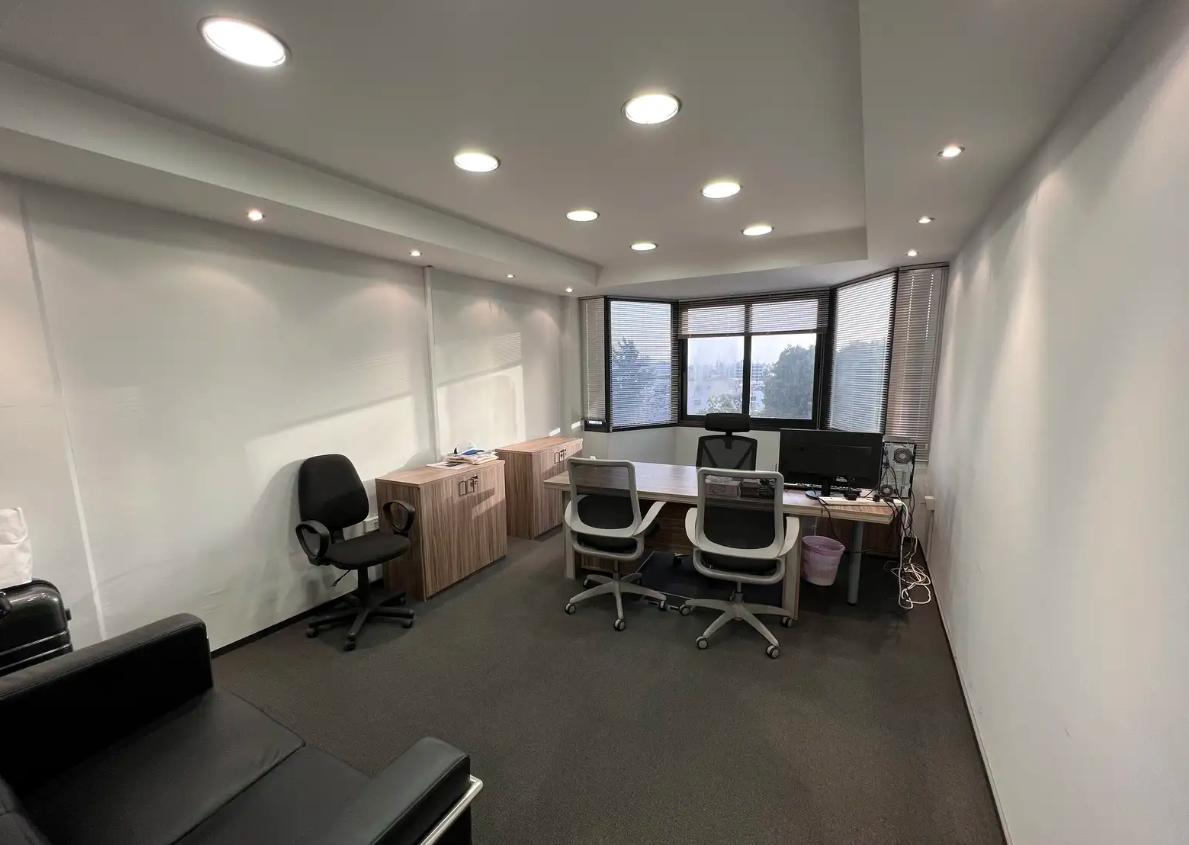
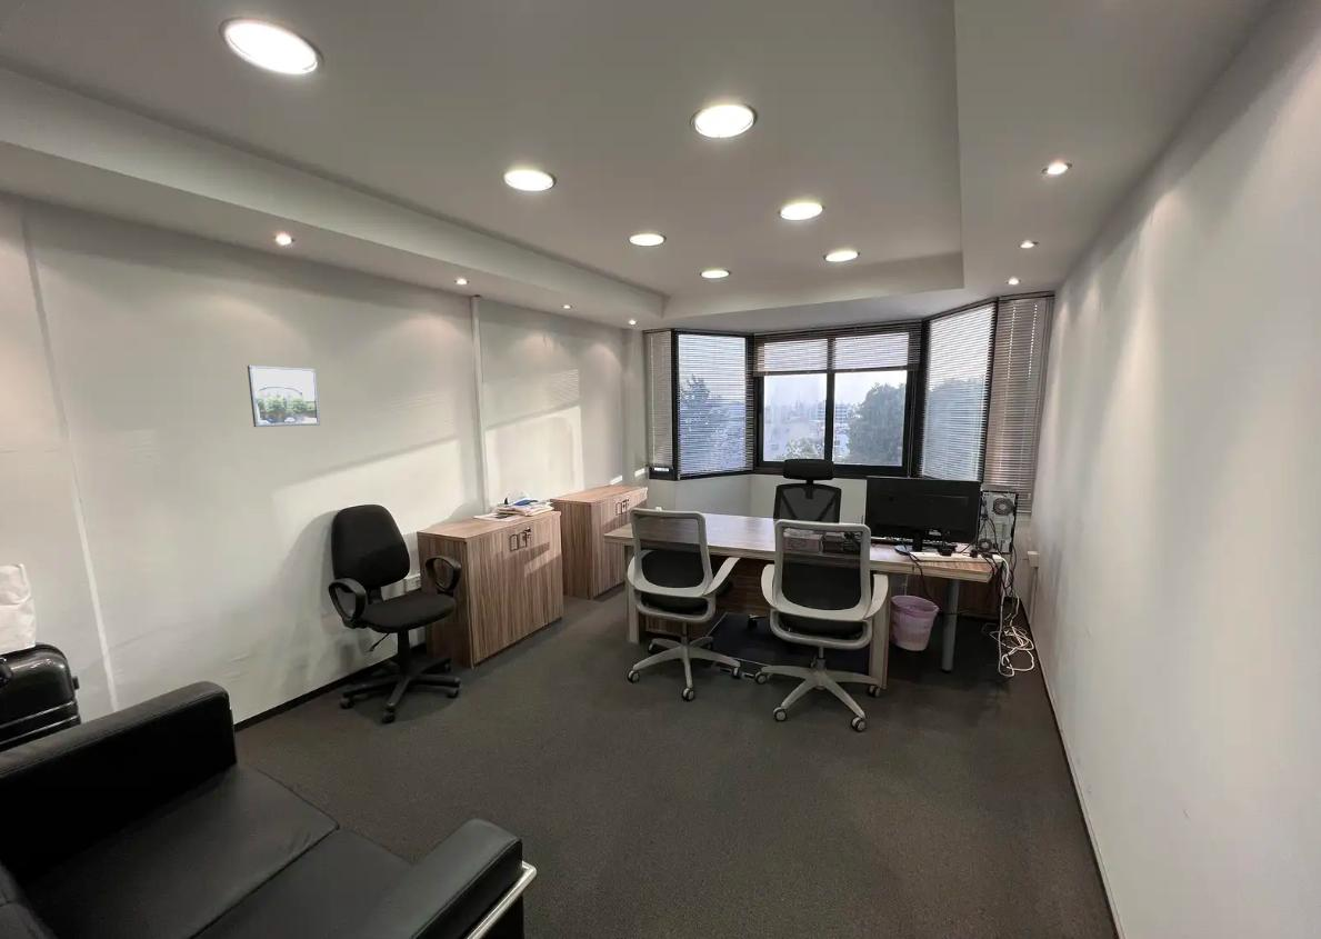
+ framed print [247,364,321,428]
